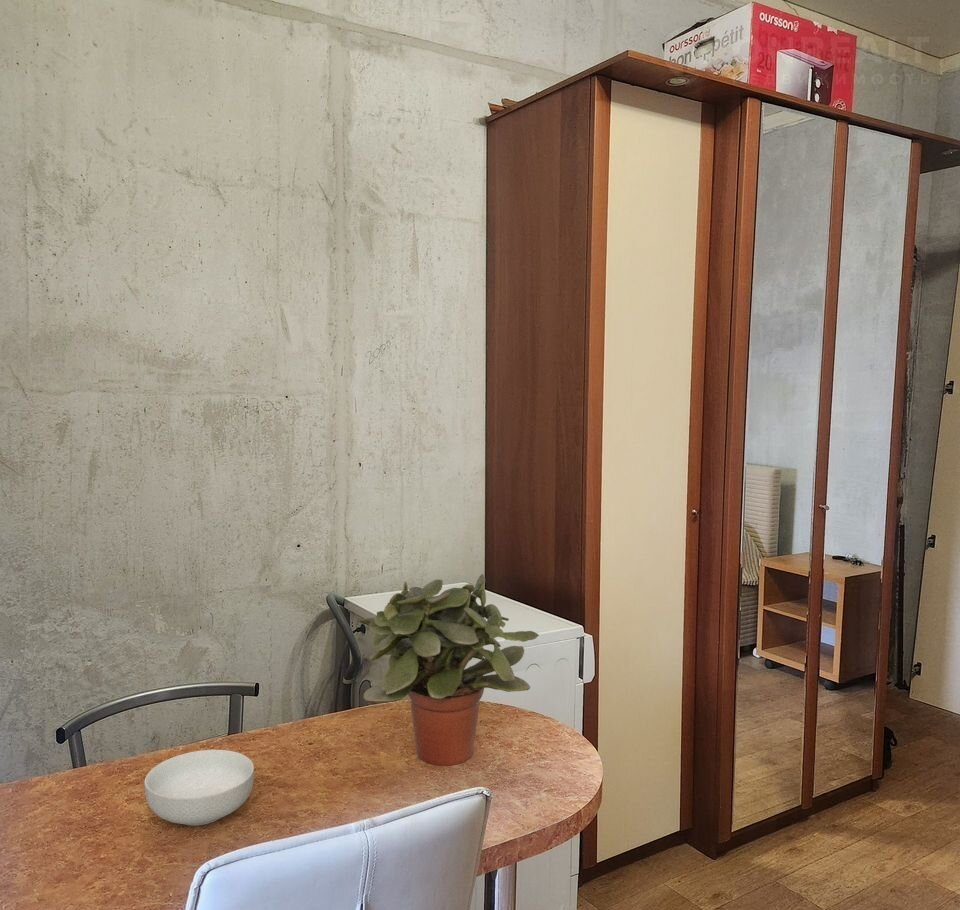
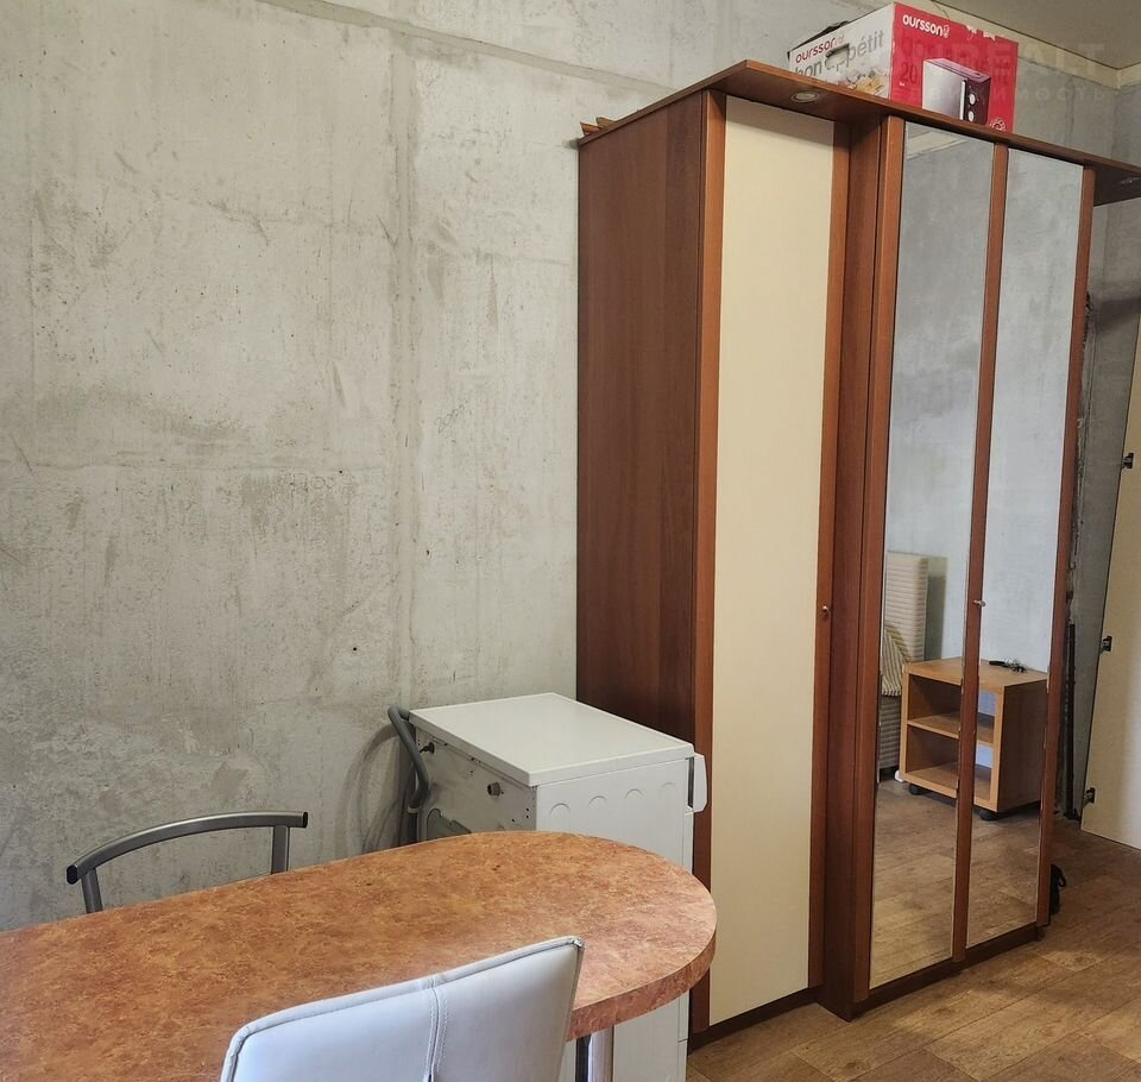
- cereal bowl [143,749,255,827]
- potted plant [357,573,540,767]
